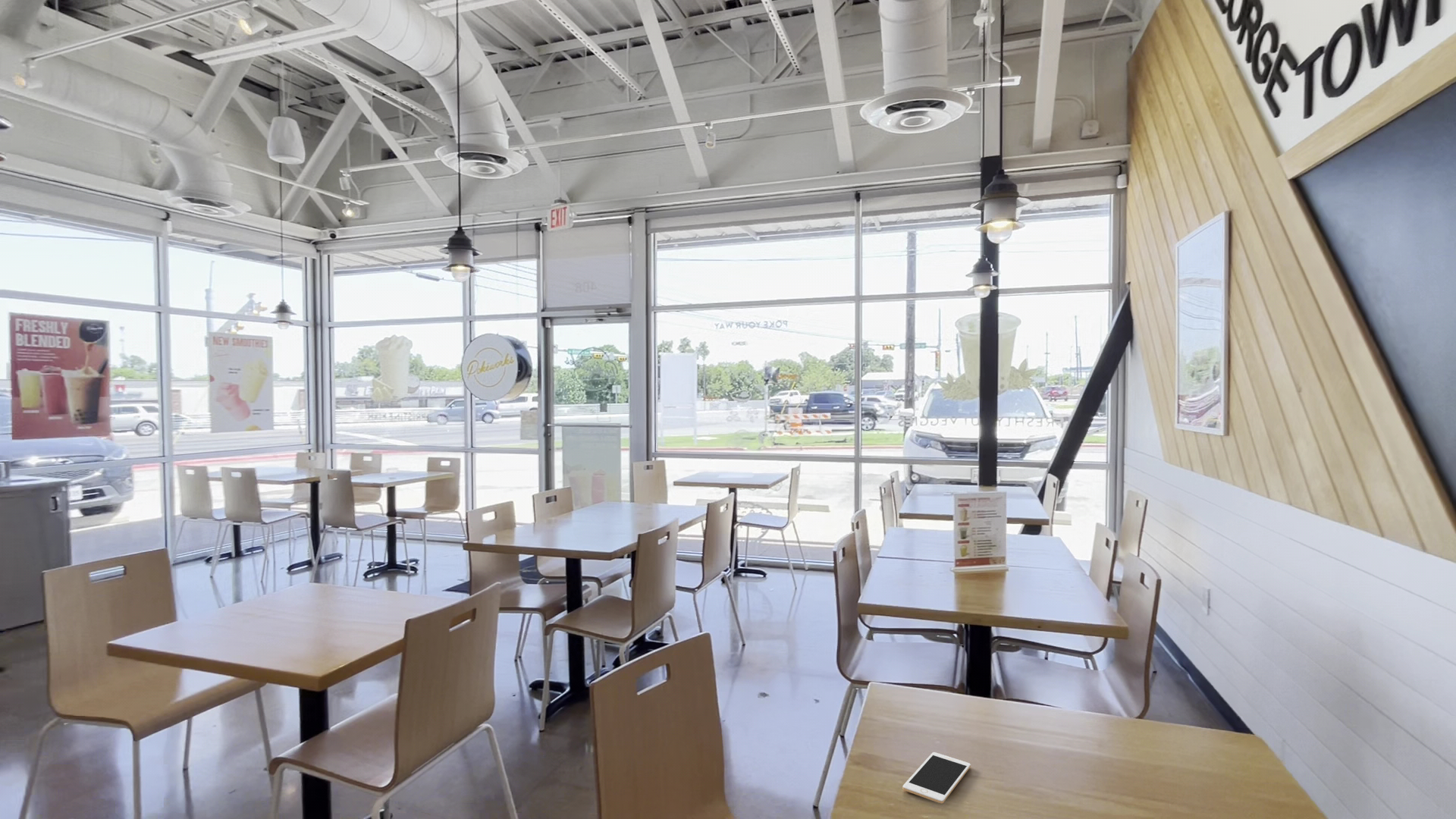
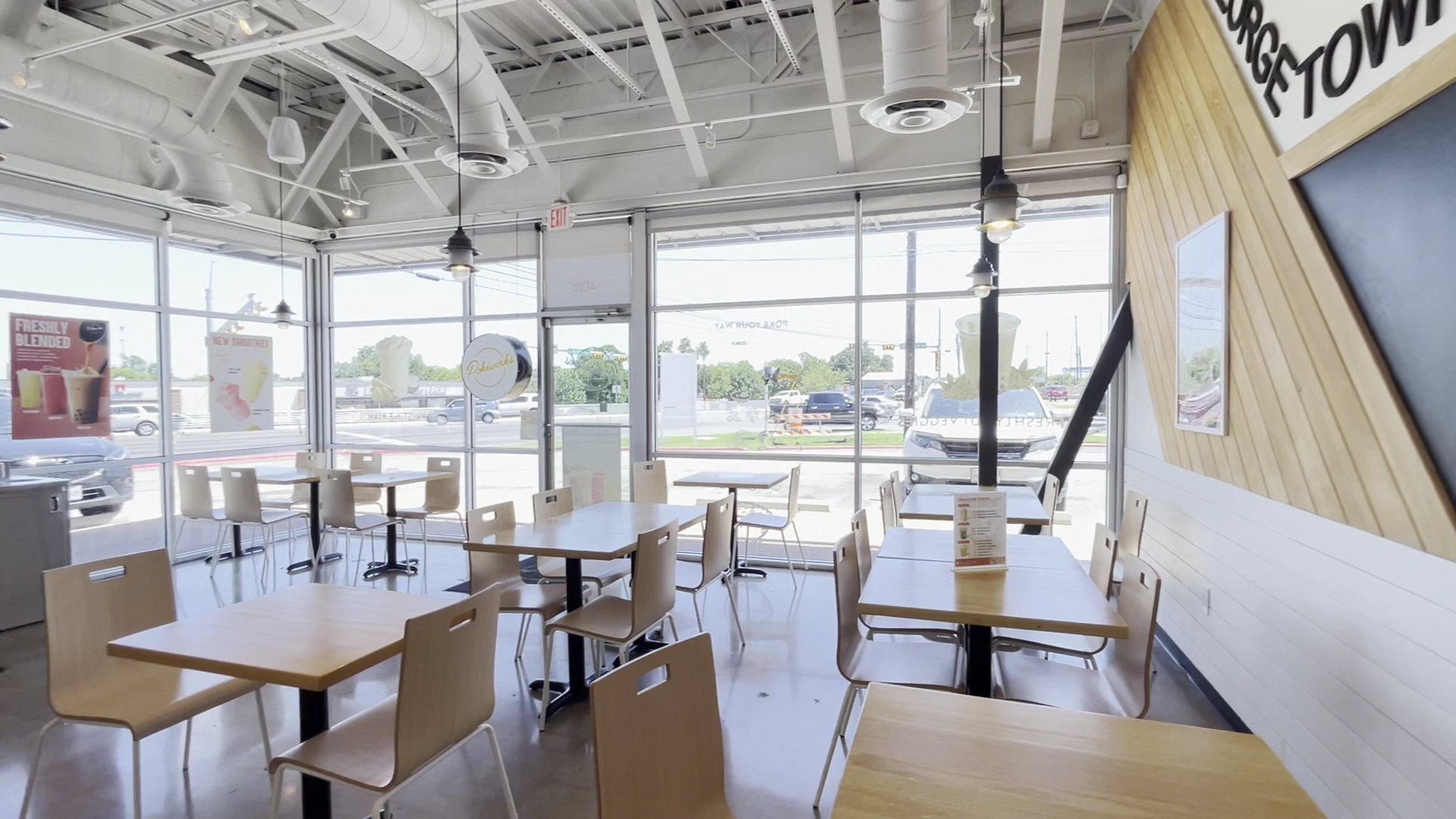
- cell phone [902,752,971,804]
